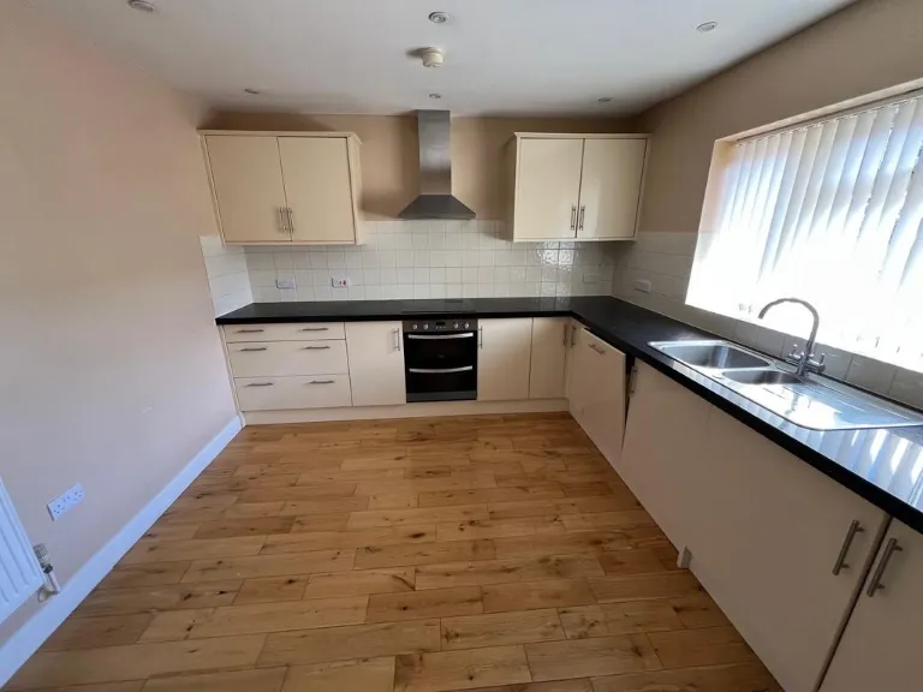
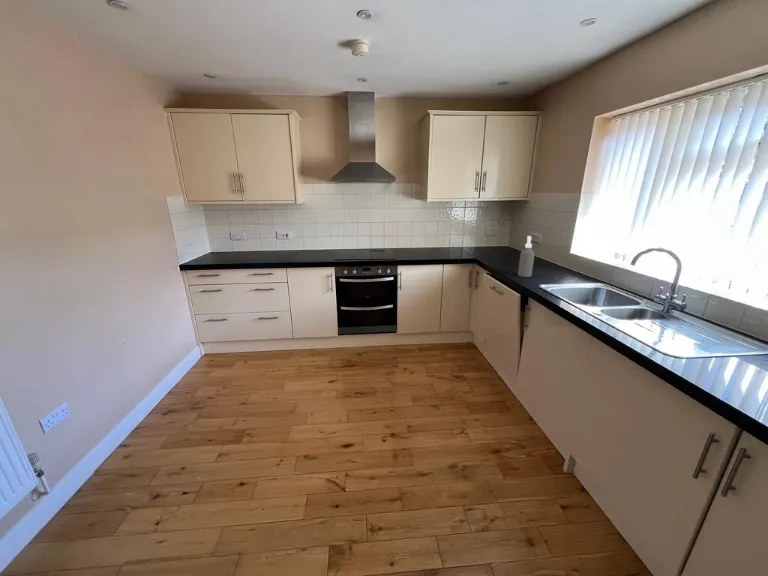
+ spray bottle [517,235,535,278]
